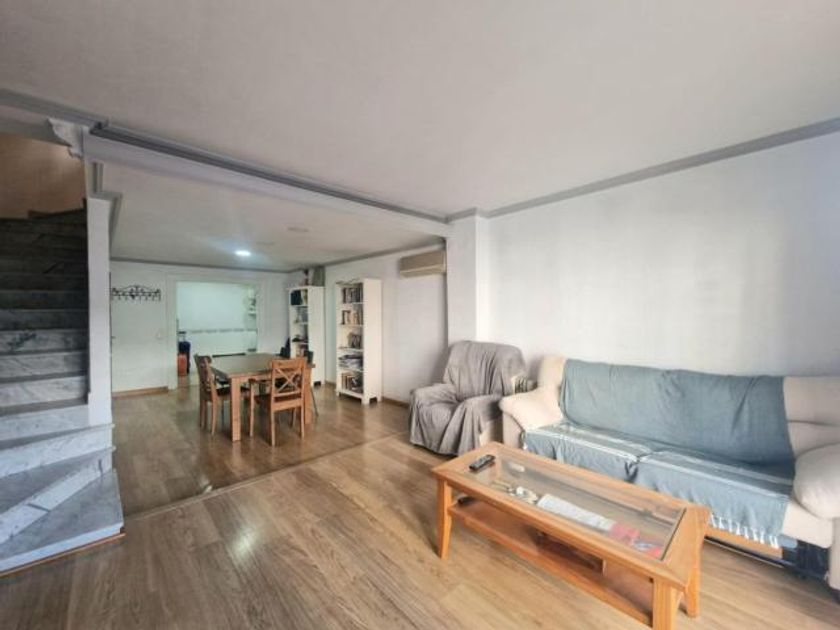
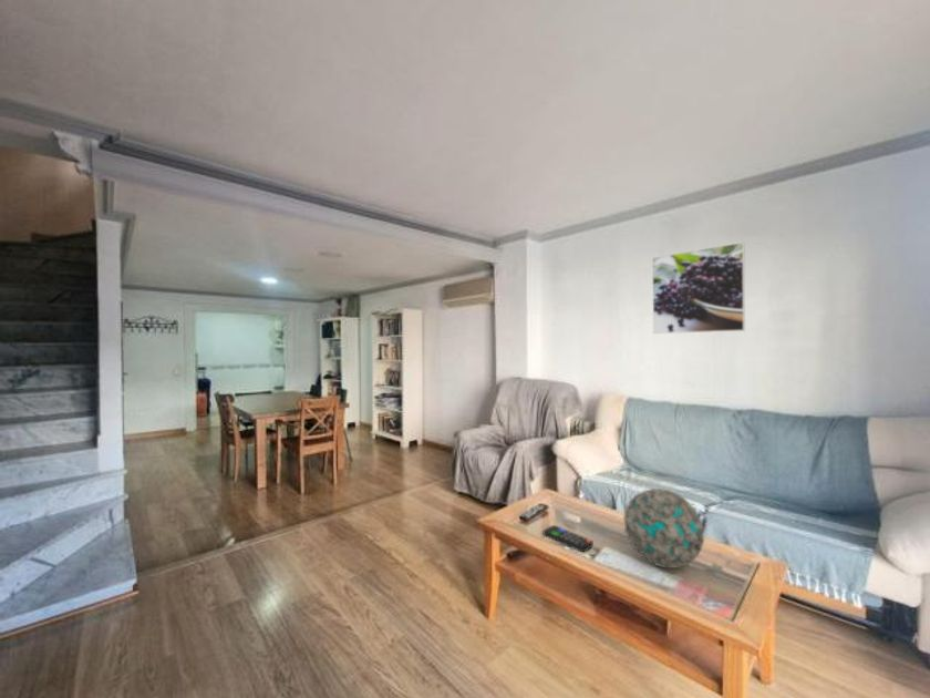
+ geode [622,487,705,569]
+ remote control [542,524,595,554]
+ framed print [651,242,746,335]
